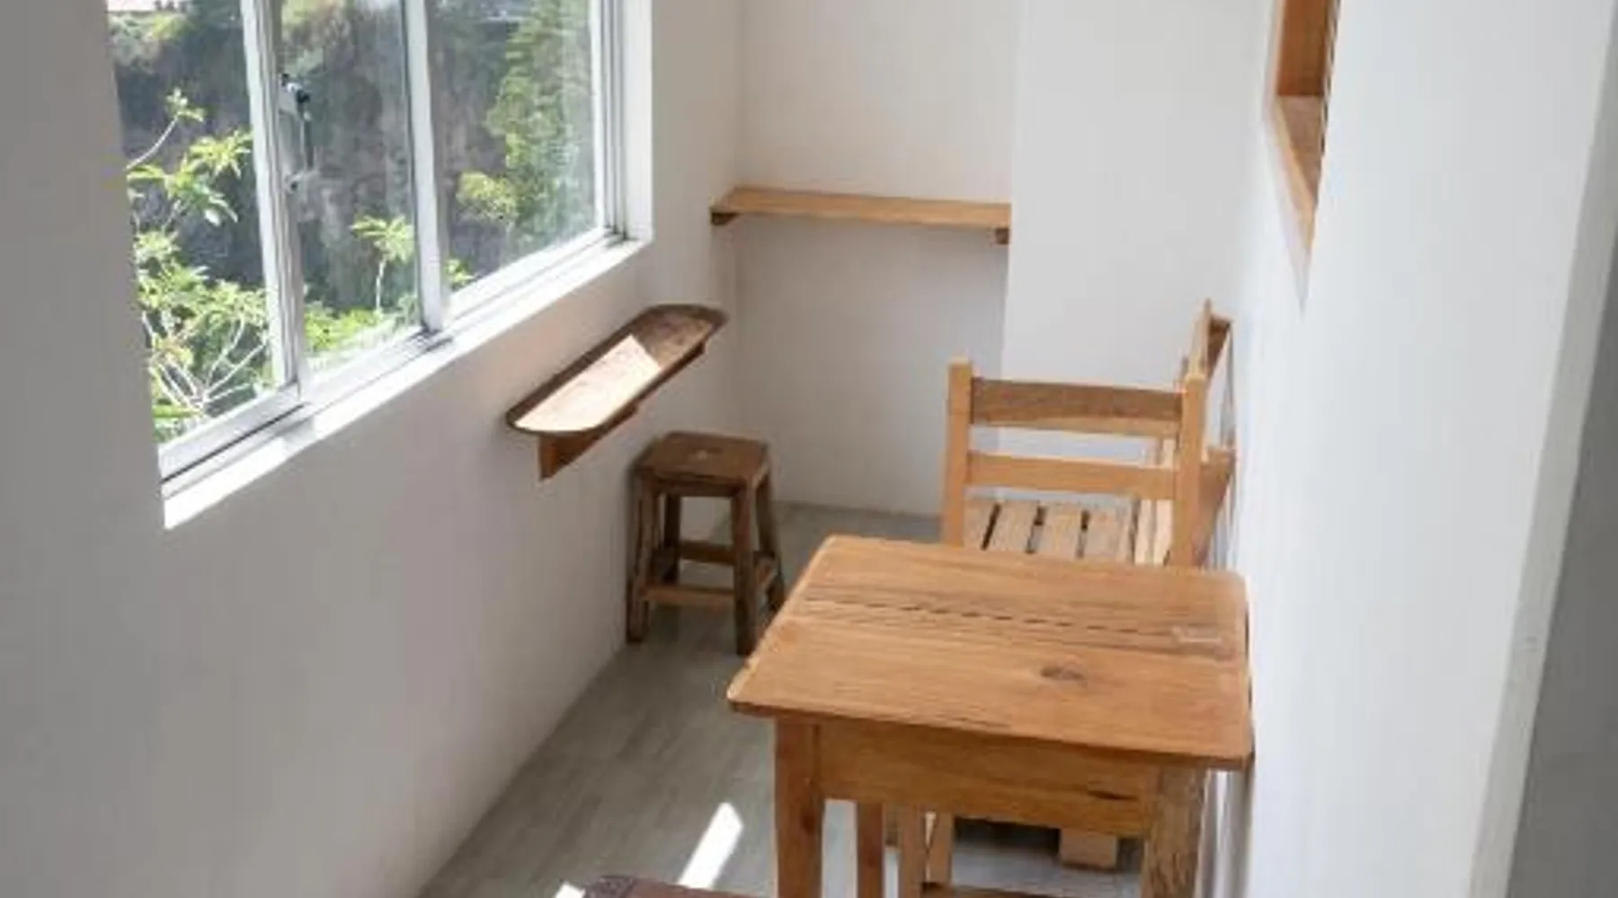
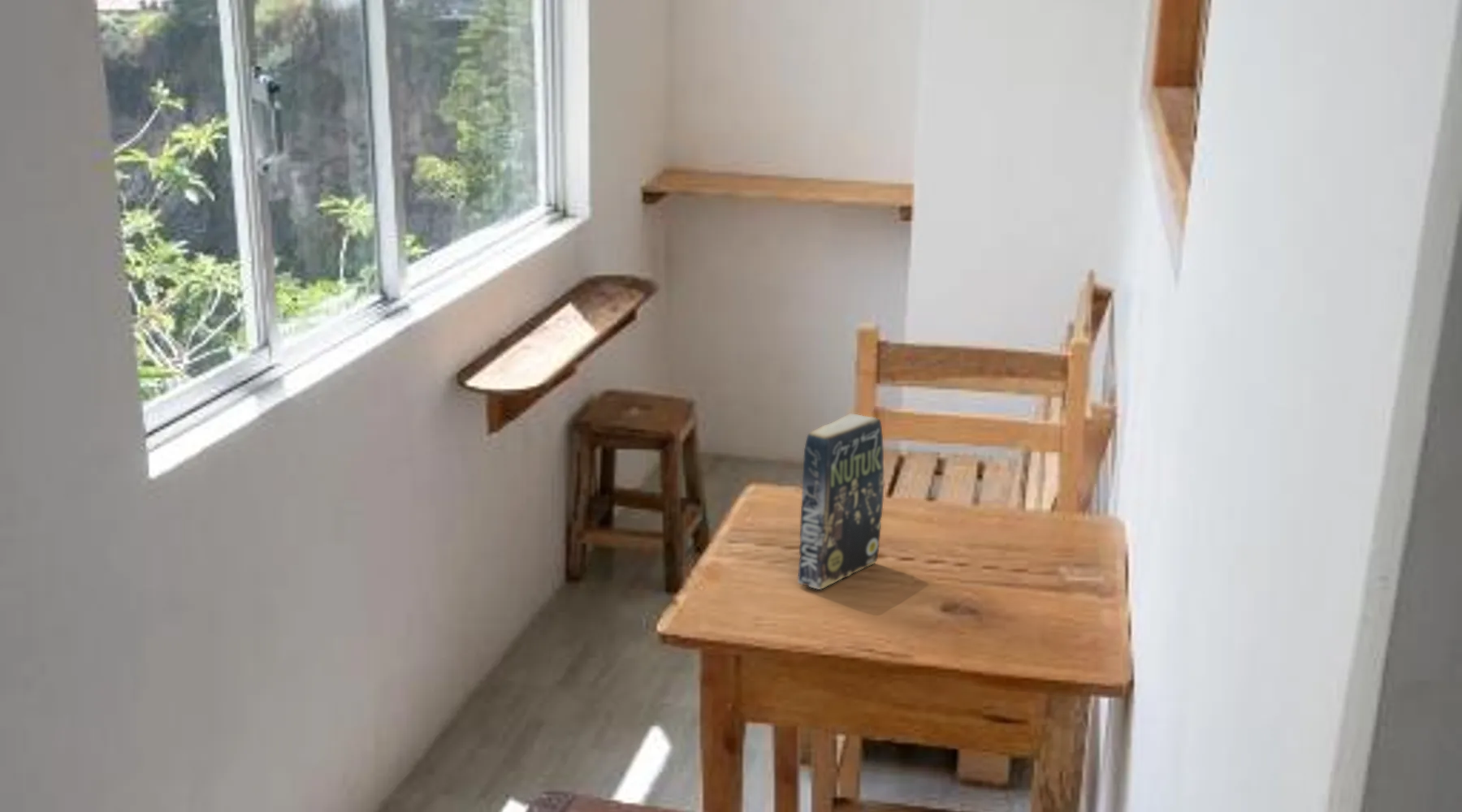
+ book [797,412,885,590]
